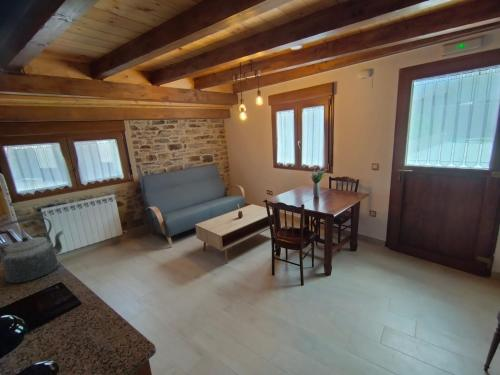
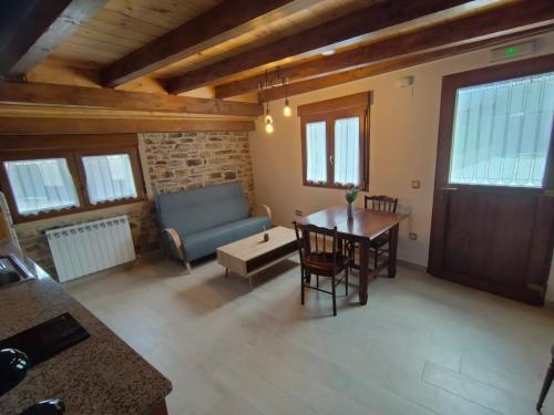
- kettle [0,216,64,284]
